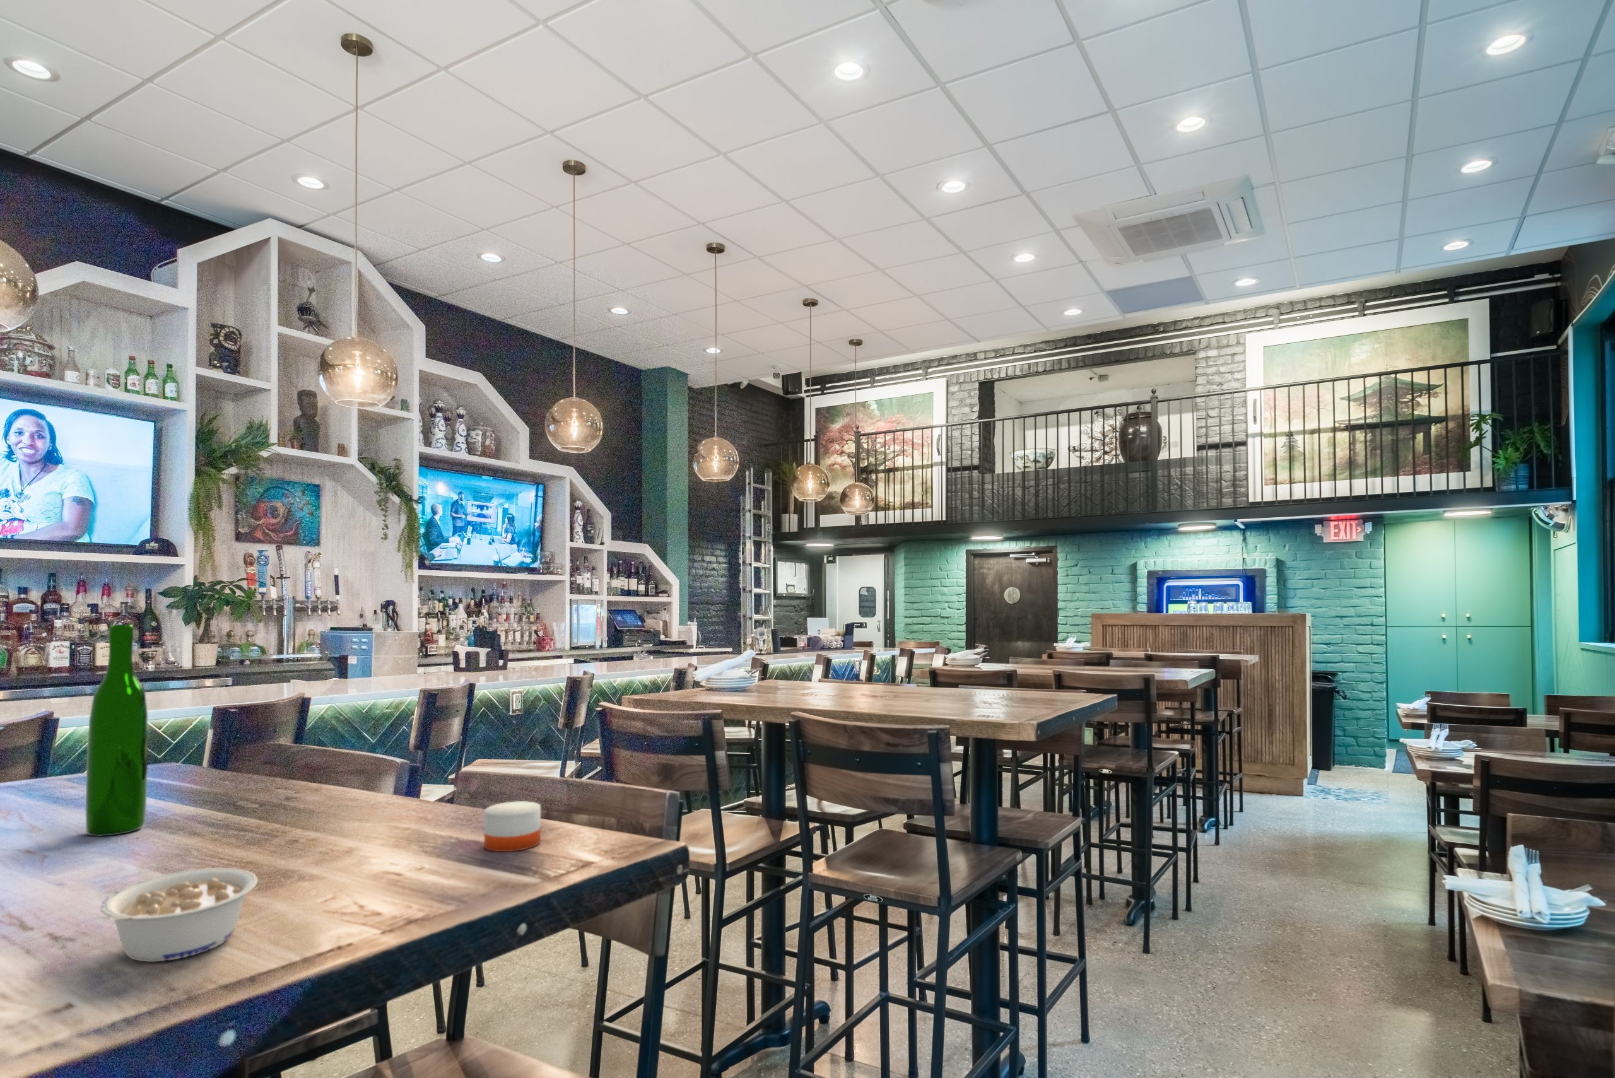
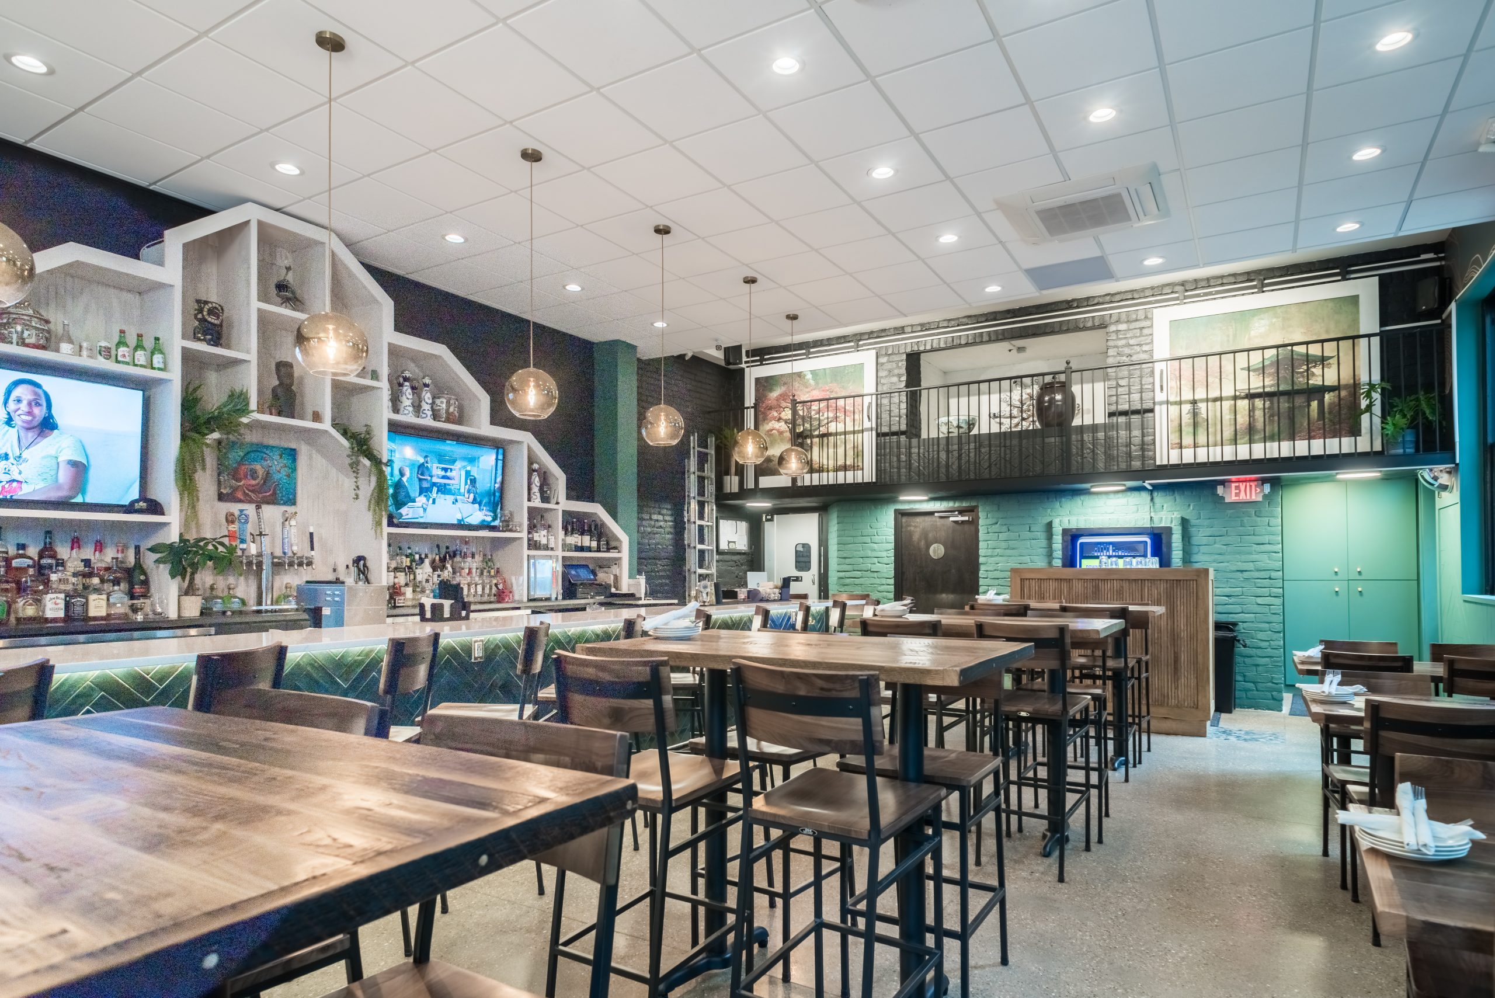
- wine bottle [84,624,148,837]
- legume [97,867,259,962]
- candle [484,789,542,852]
